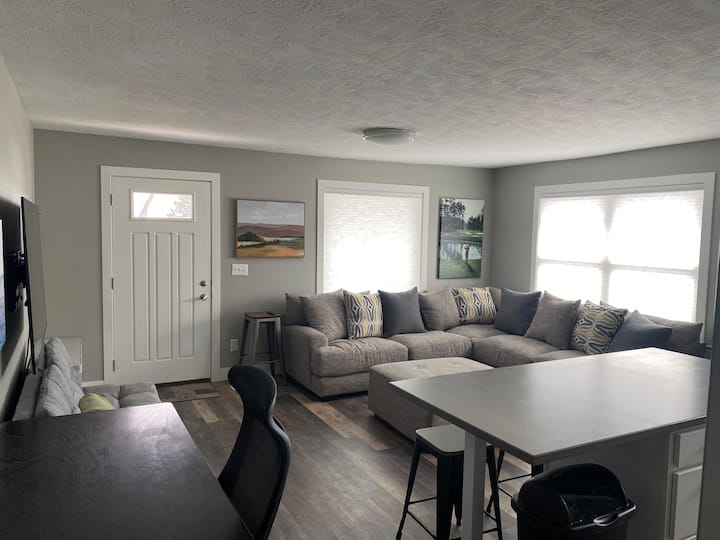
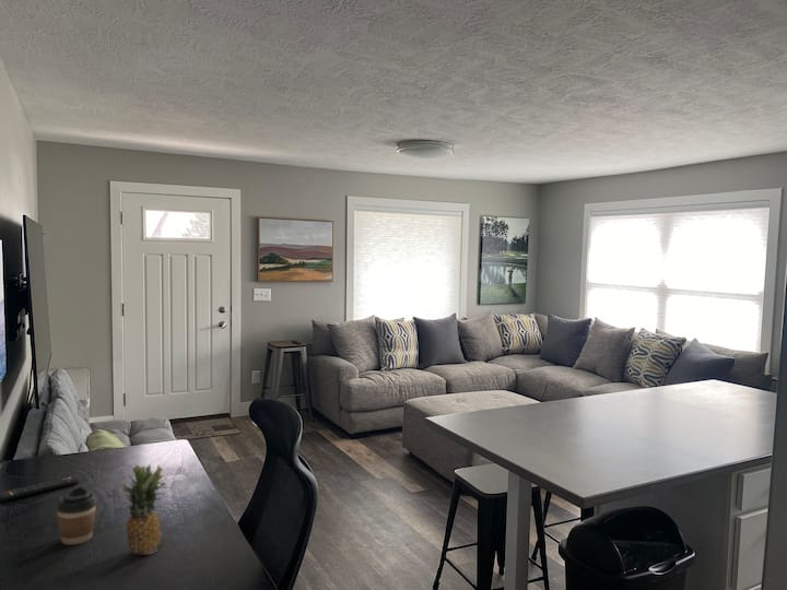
+ fruit [120,463,168,556]
+ remote control [0,475,79,503]
+ coffee cup [55,486,98,546]
